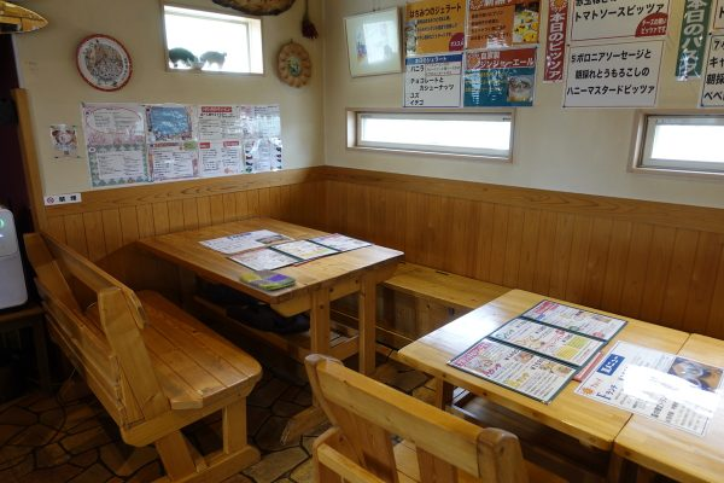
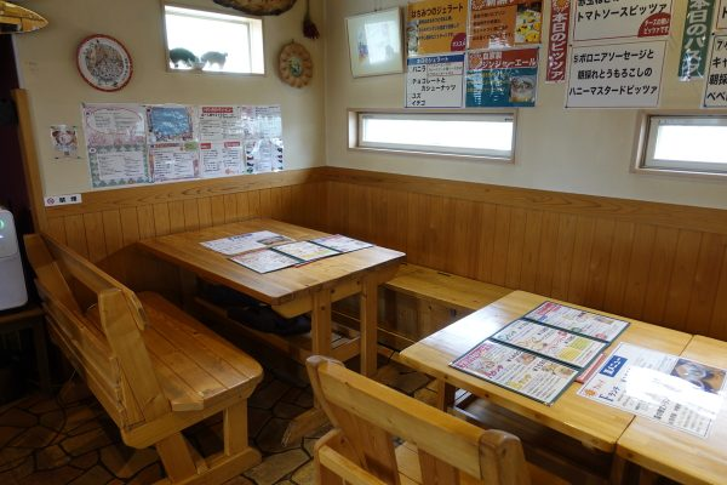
- dish towel [238,268,298,291]
